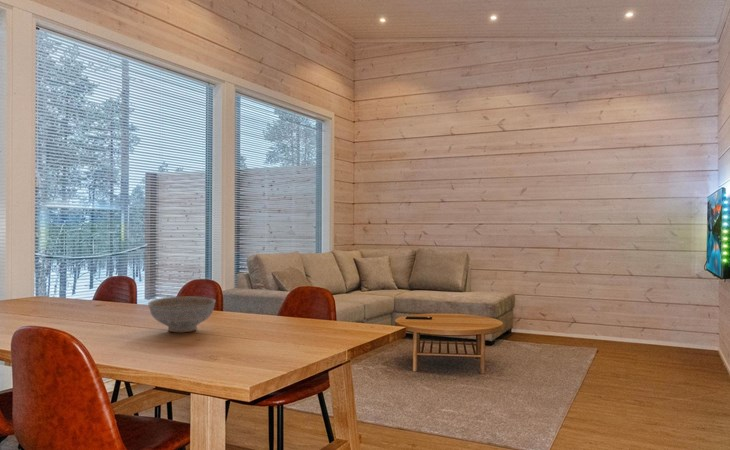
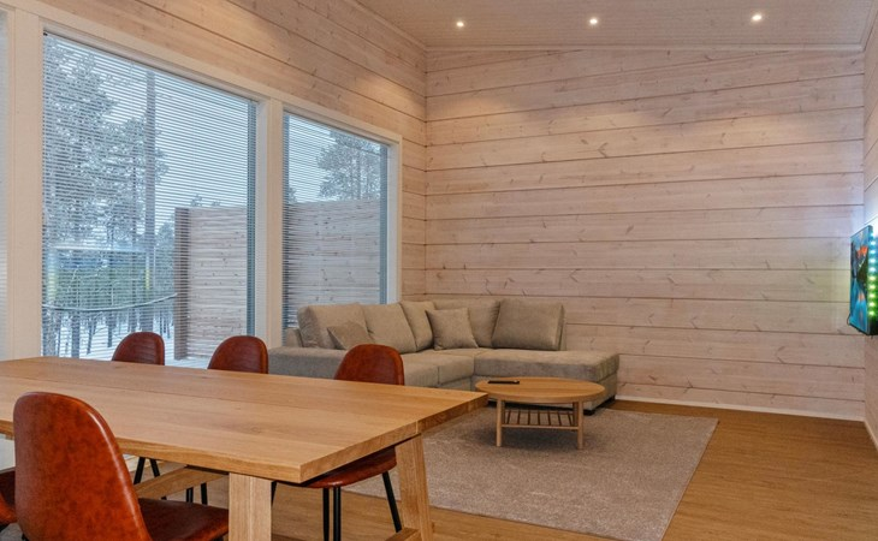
- decorative bowl [147,295,217,333]
